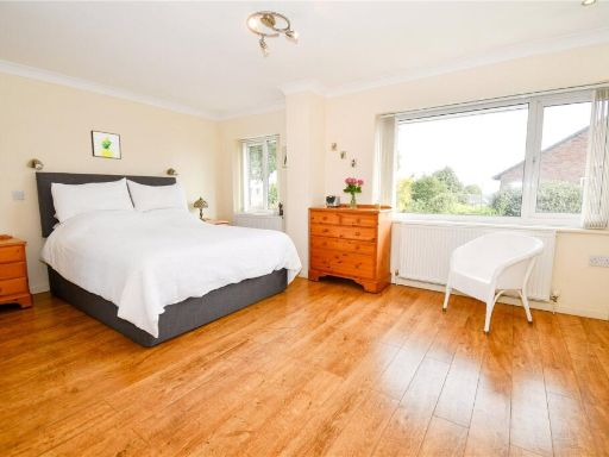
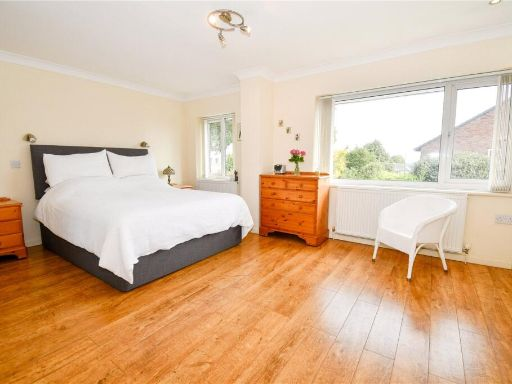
- wall art [89,130,123,161]
